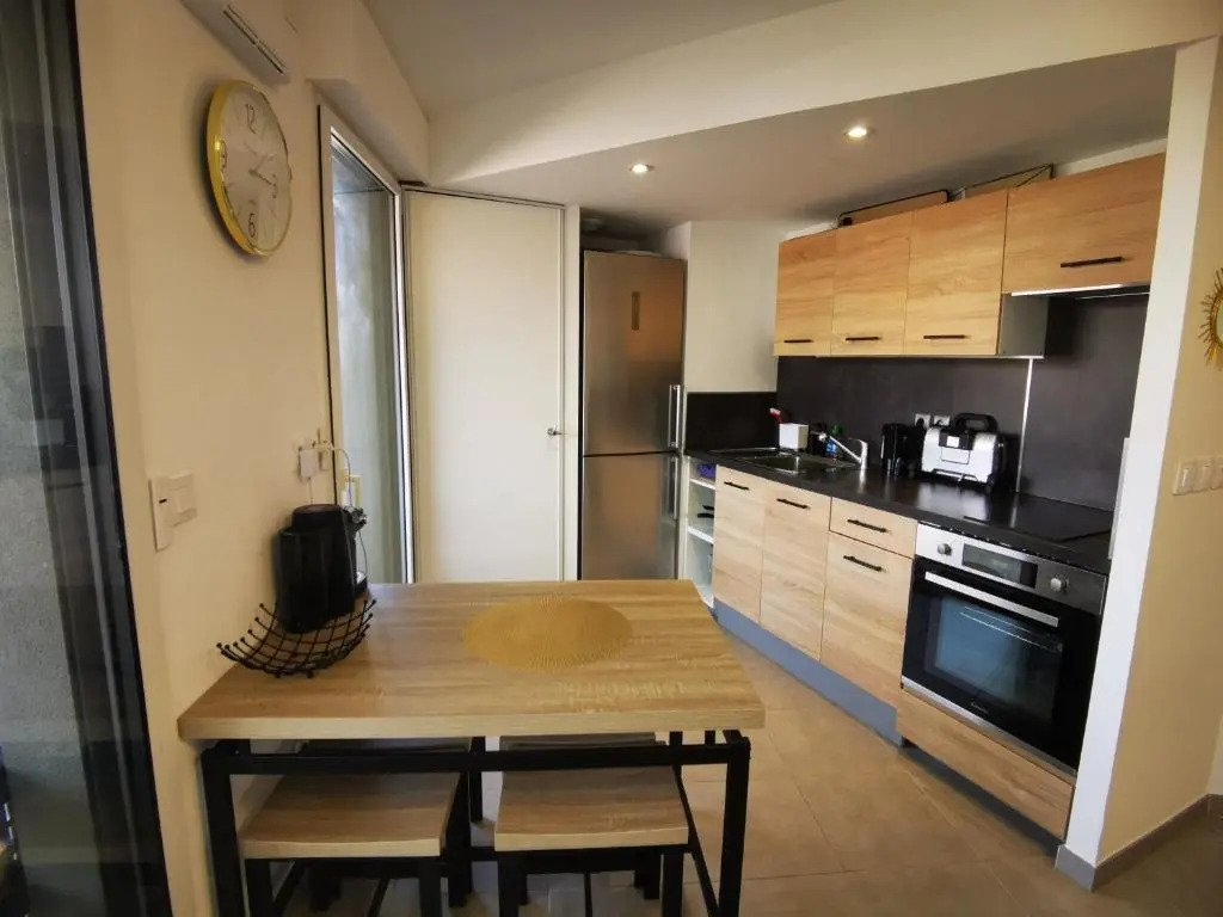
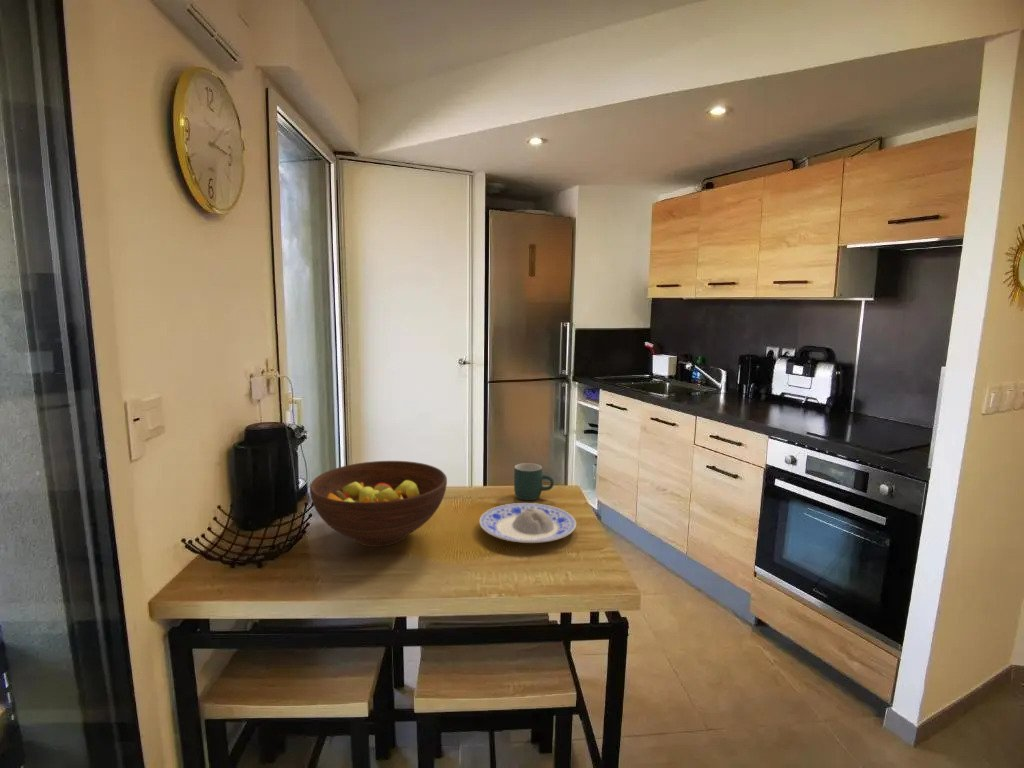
+ fruit bowl [309,460,448,548]
+ mug [513,462,555,501]
+ plate [478,502,577,544]
